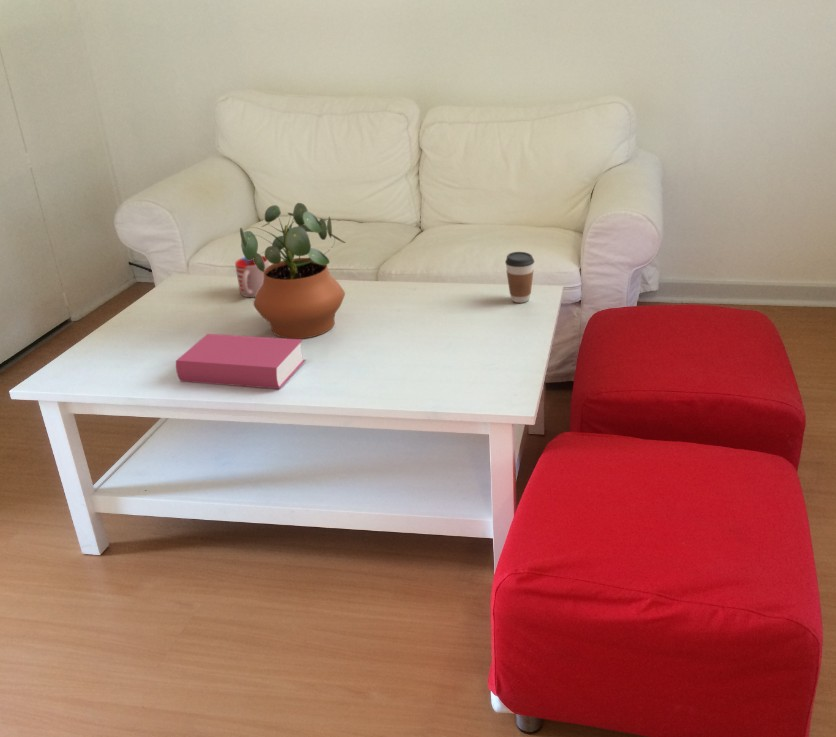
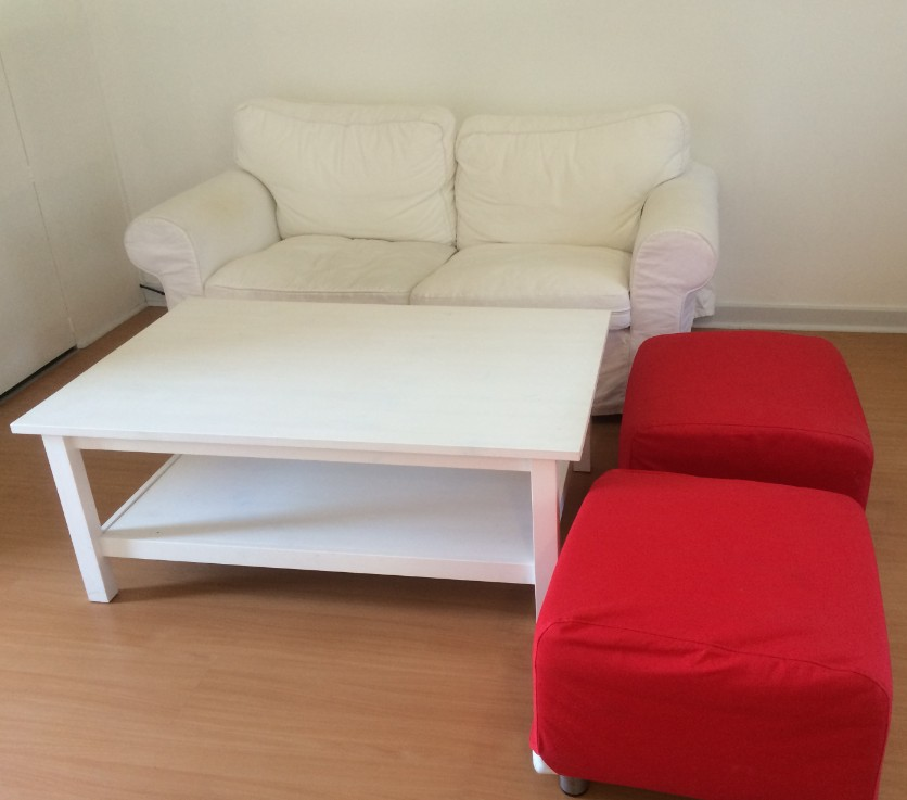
- potted plant [239,202,347,340]
- coffee cup [504,251,535,304]
- mug [234,255,270,298]
- book [175,333,306,390]
